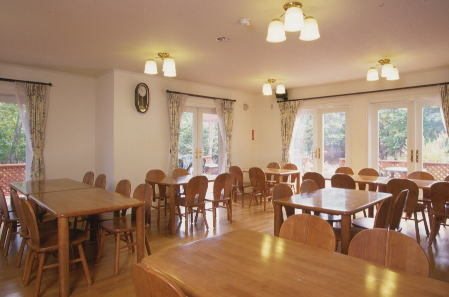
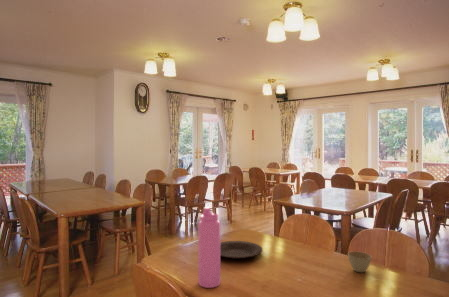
+ plate [220,240,263,260]
+ water bottle [197,206,221,289]
+ flower pot [347,250,372,273]
